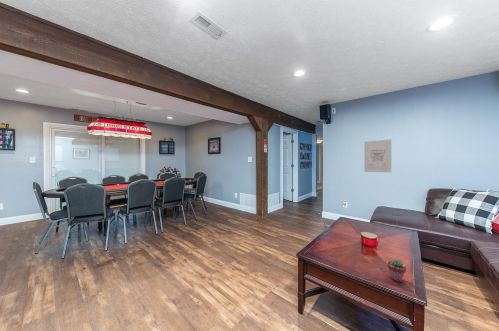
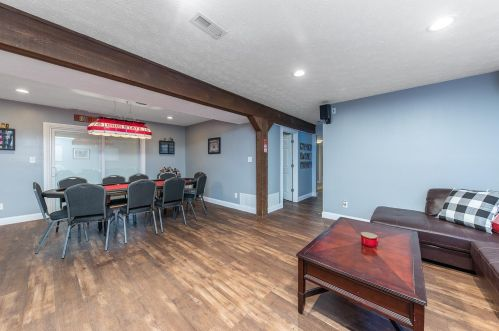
- potted succulent [386,258,407,283]
- wall art [363,139,392,173]
